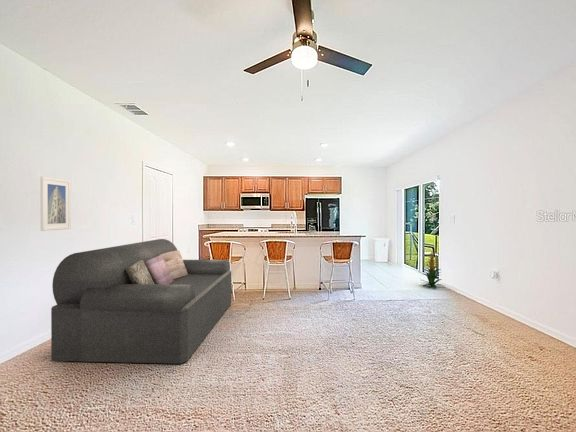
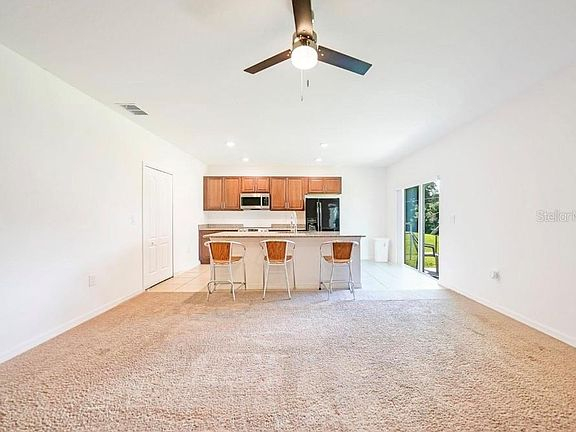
- indoor plant [421,250,445,290]
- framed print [40,176,71,232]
- sofa [50,238,232,365]
